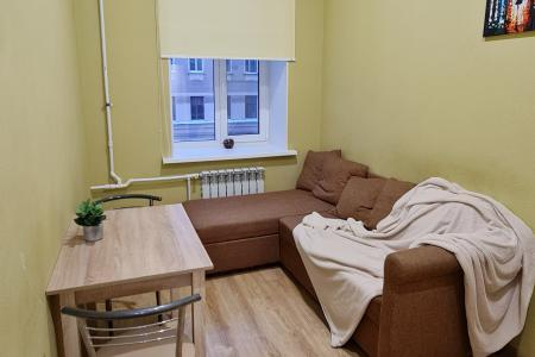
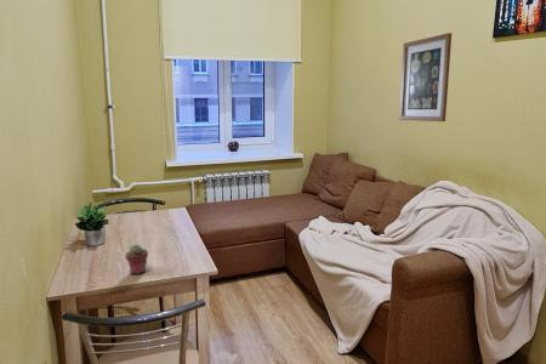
+ potted succulent [124,244,149,275]
+ wall art [398,32,453,123]
